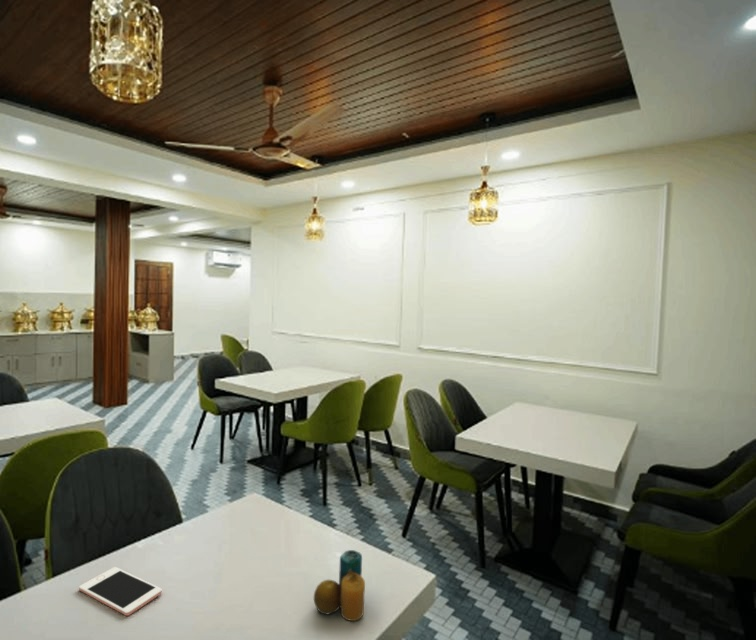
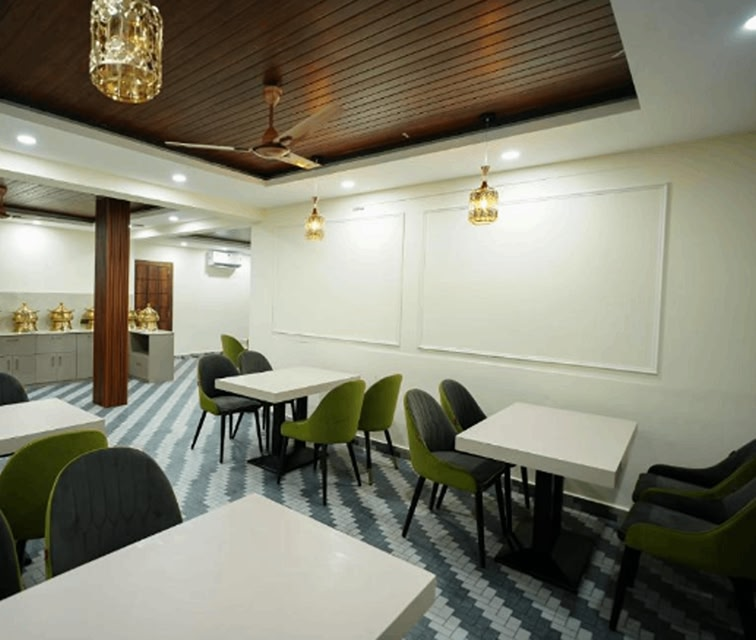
- candle [313,549,366,622]
- cell phone [78,566,163,617]
